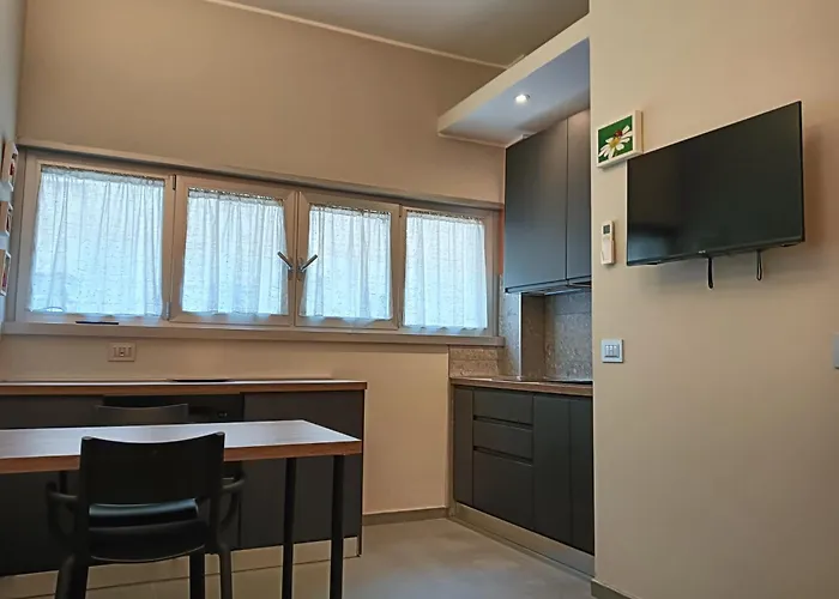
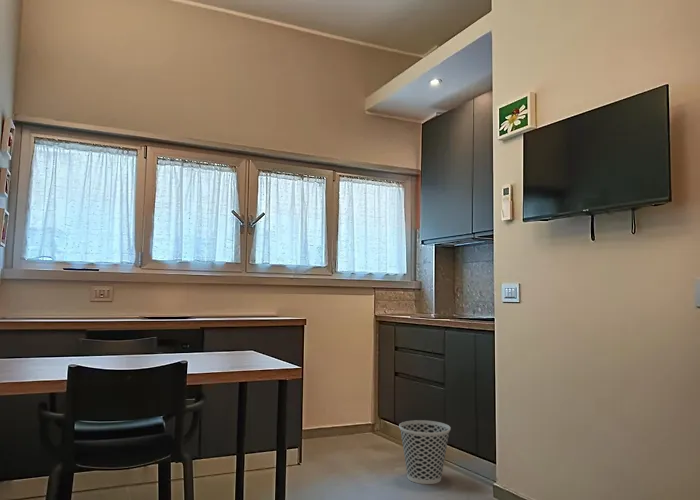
+ wastebasket [398,419,452,485]
